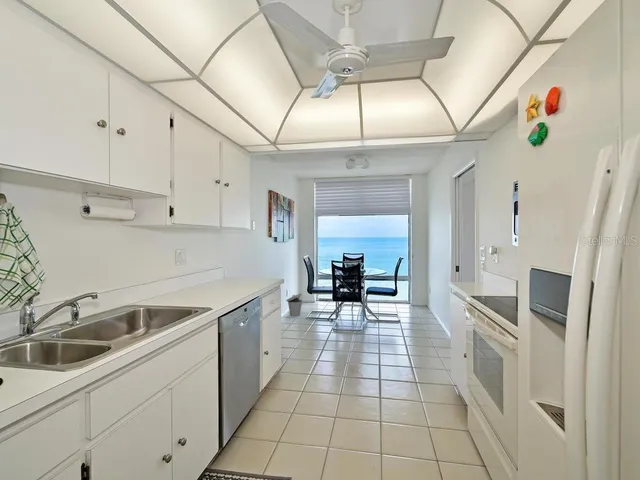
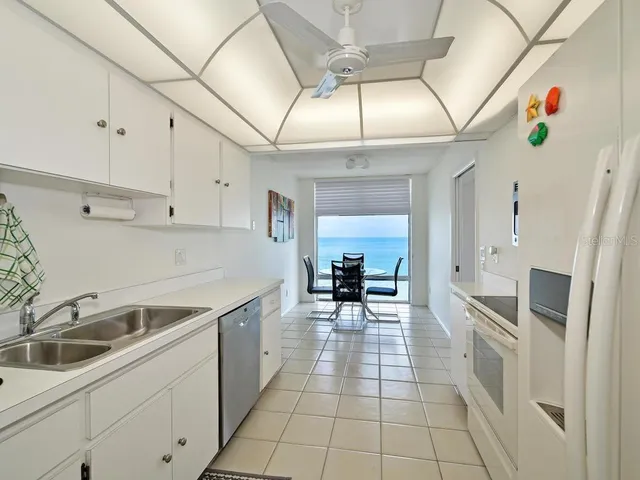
- trash can [285,293,303,317]
